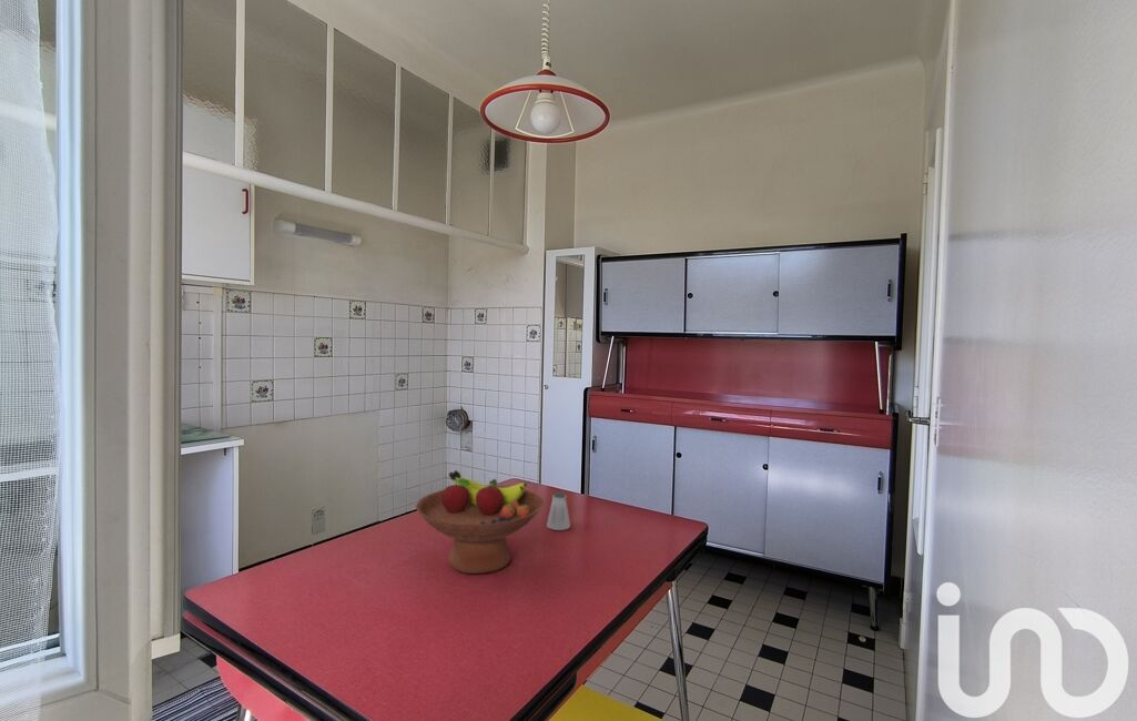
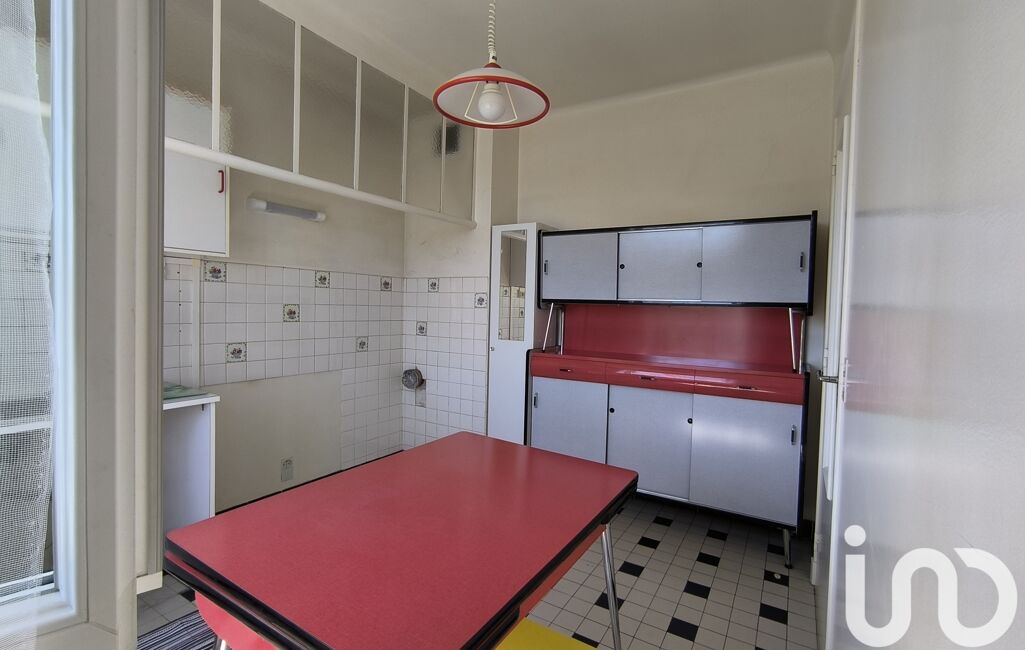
- fruit bowl [415,469,545,575]
- saltshaker [546,491,571,531]
